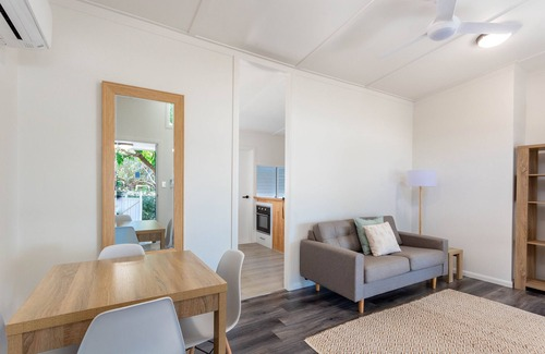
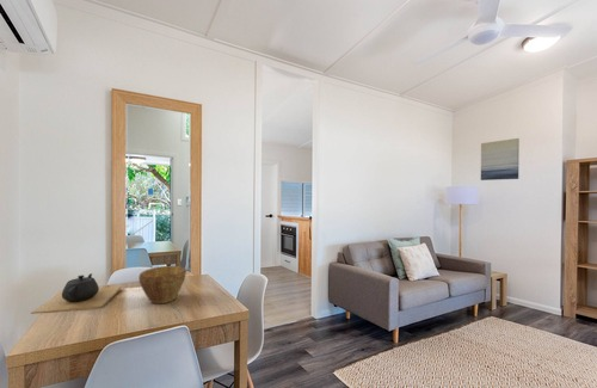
+ teapot [30,272,123,315]
+ bowl [137,265,187,304]
+ wall art [480,137,521,181]
